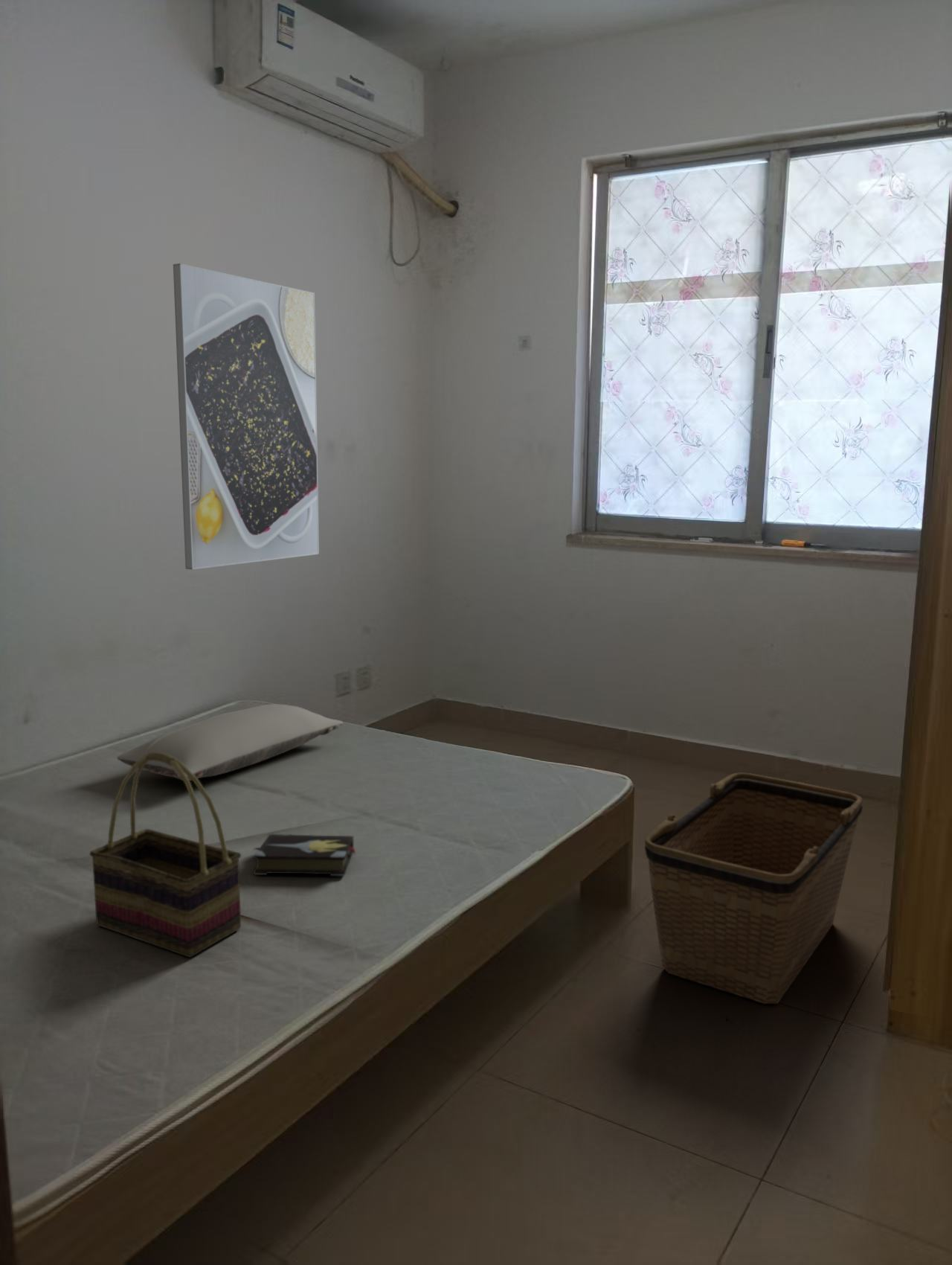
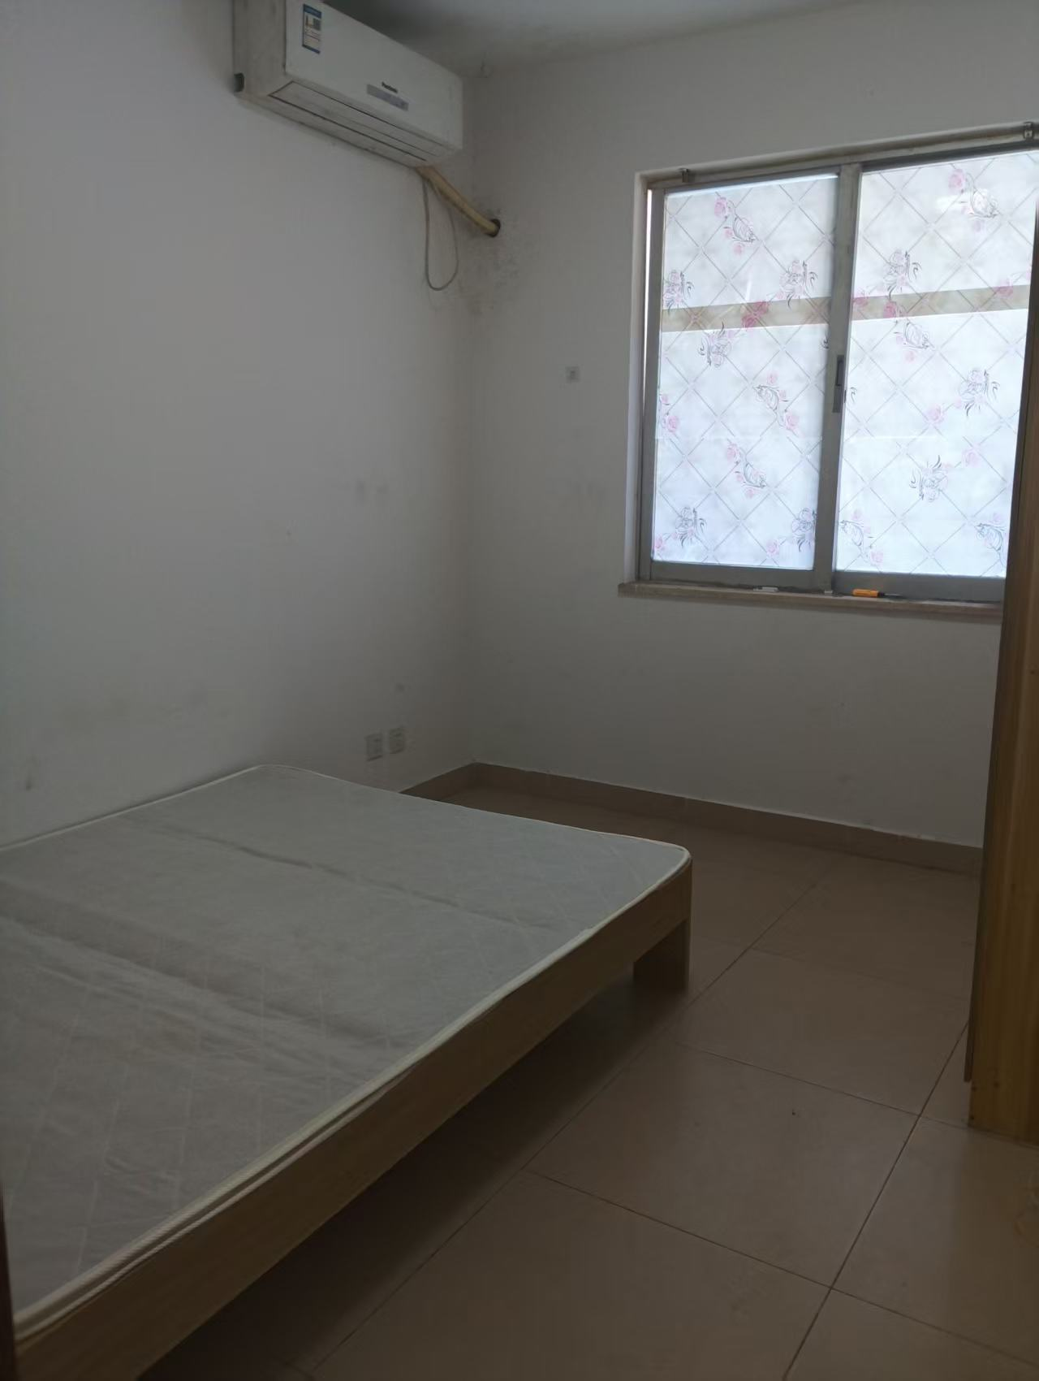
- hardback book [251,833,356,877]
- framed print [173,263,320,570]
- woven basket [89,752,242,958]
- pillow [116,703,344,781]
- bicycle basket [644,772,863,1005]
